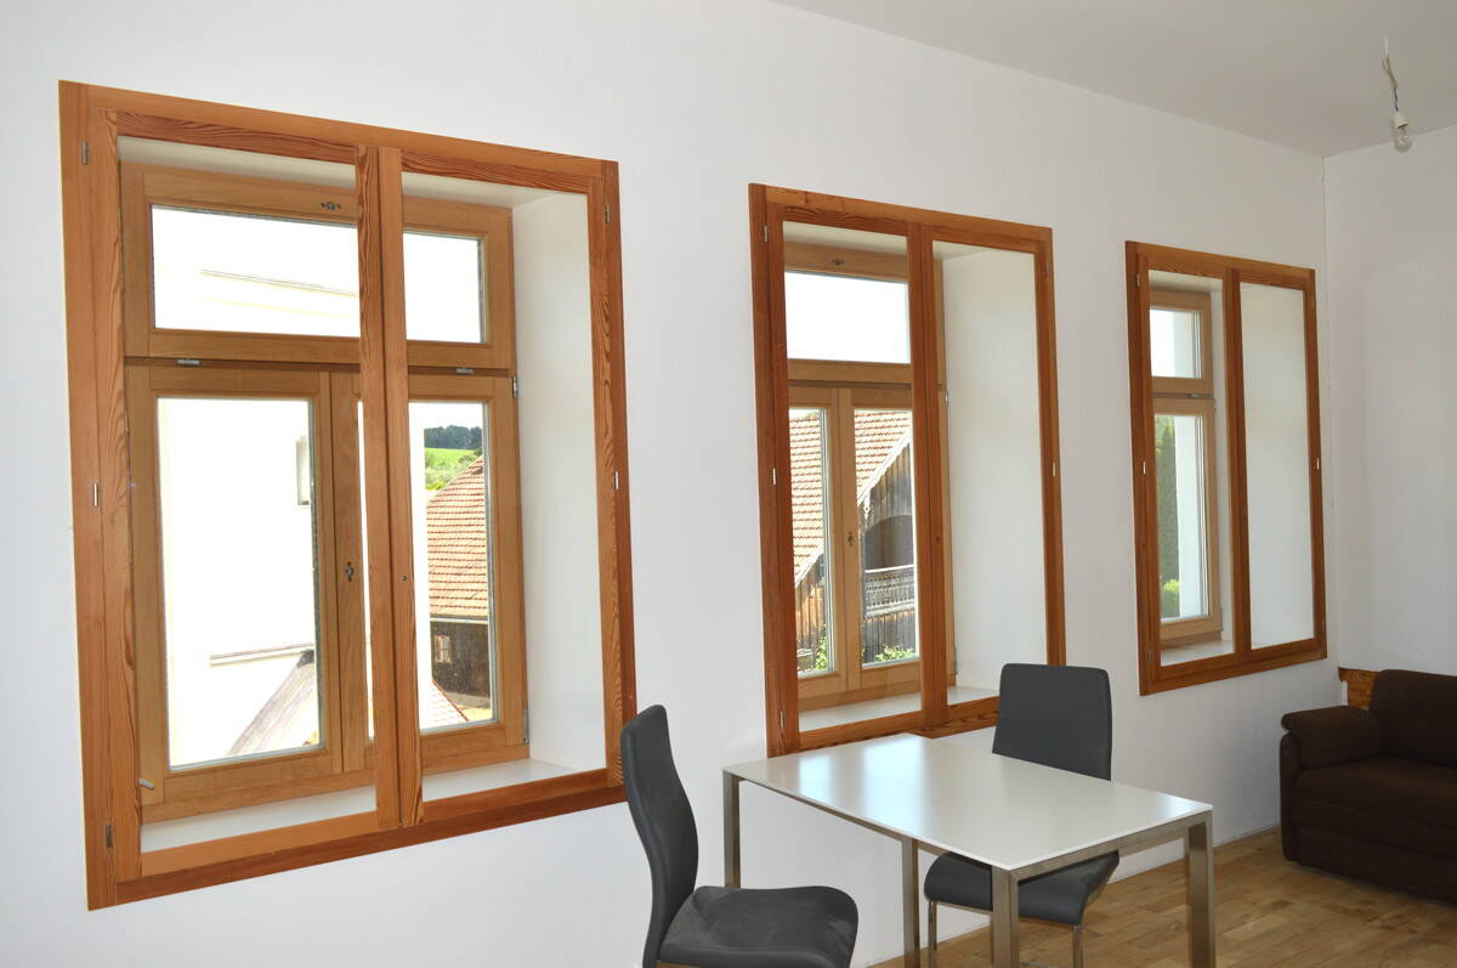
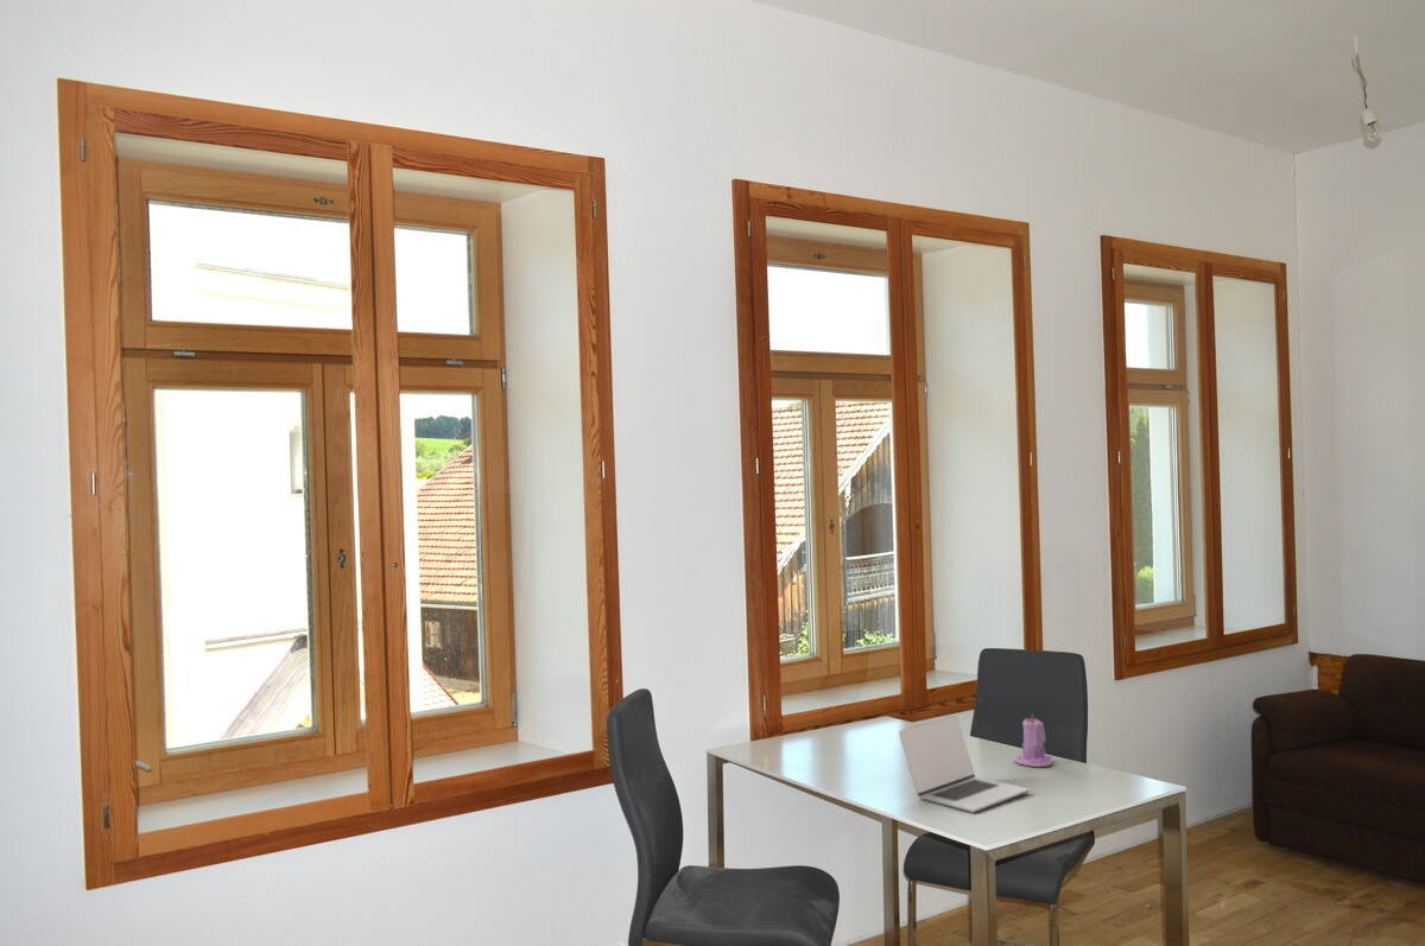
+ laptop [898,715,1031,814]
+ candle [1014,715,1054,768]
